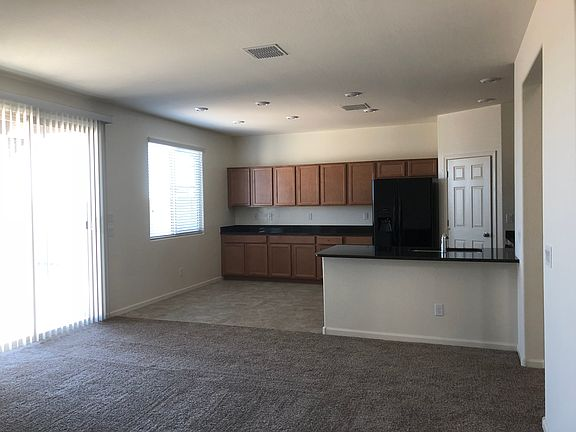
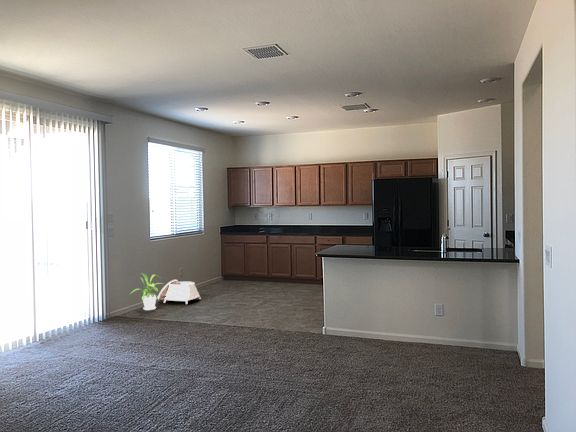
+ basket [157,279,202,305]
+ house plant [128,272,163,311]
